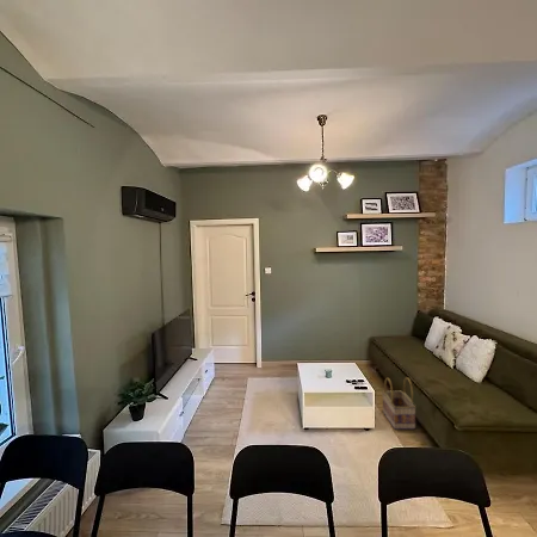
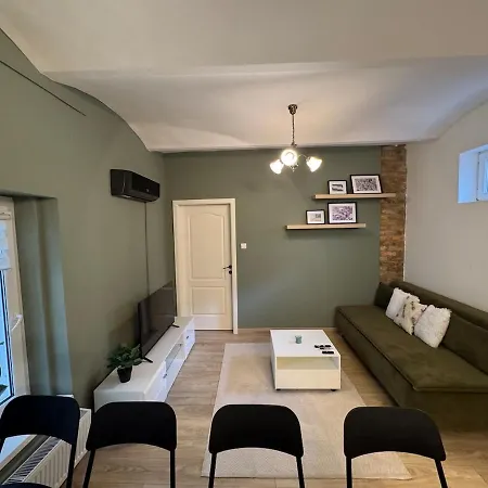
- basket [381,376,416,431]
